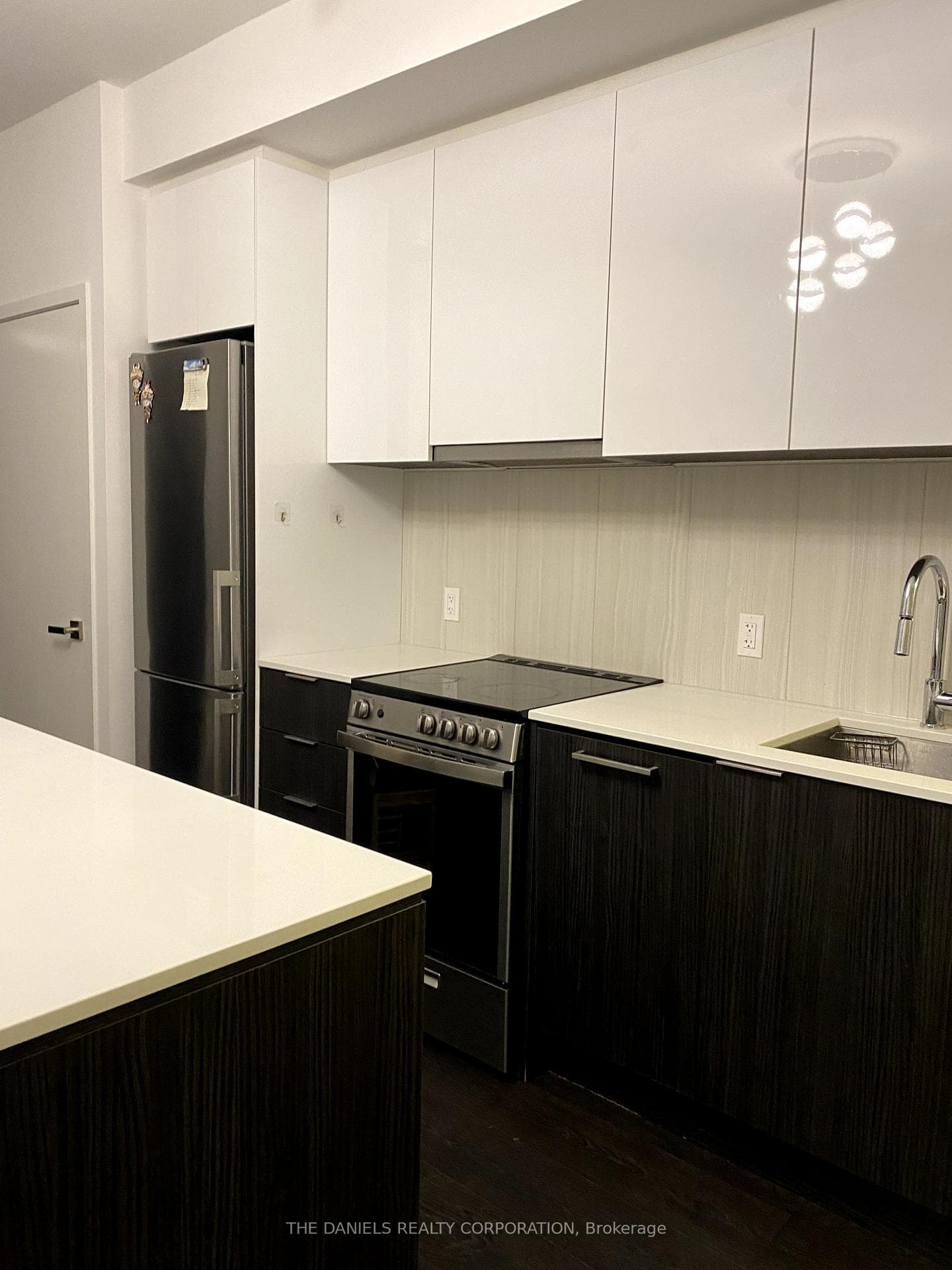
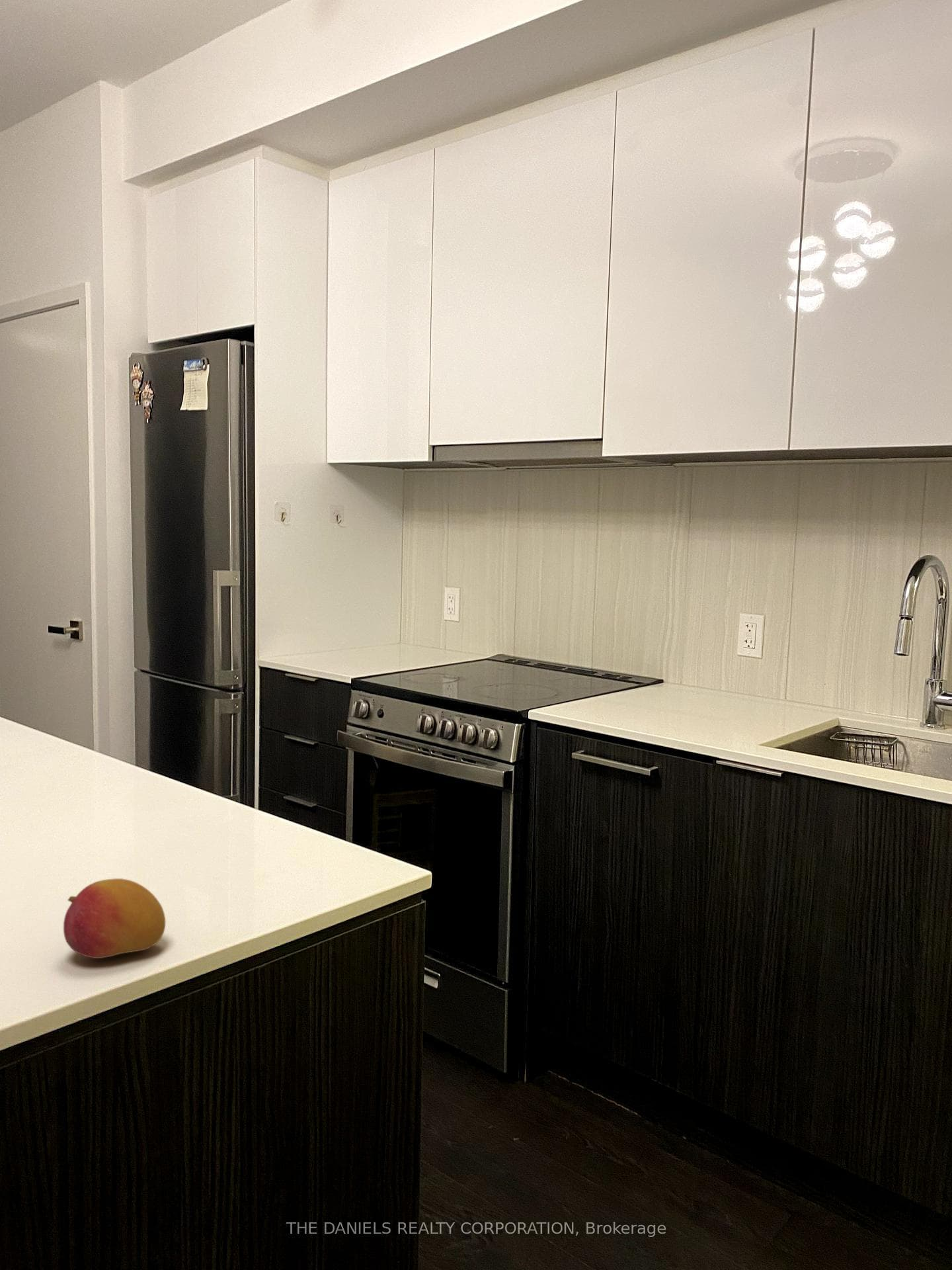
+ fruit [63,878,166,959]
